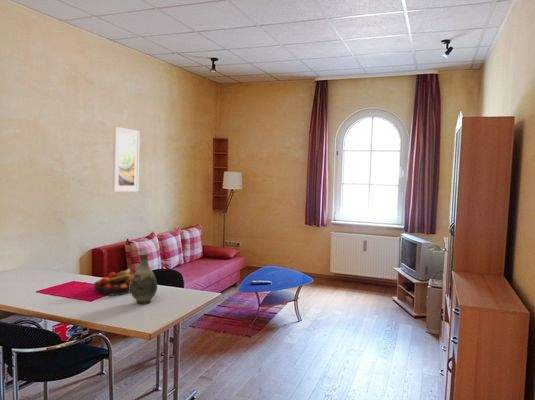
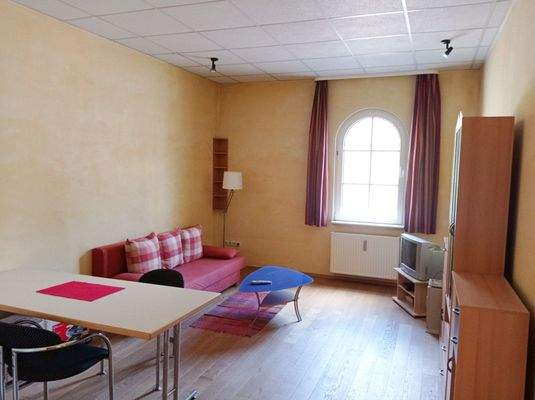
- vase [130,251,158,305]
- fruit bowl [92,268,134,297]
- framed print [112,126,141,193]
